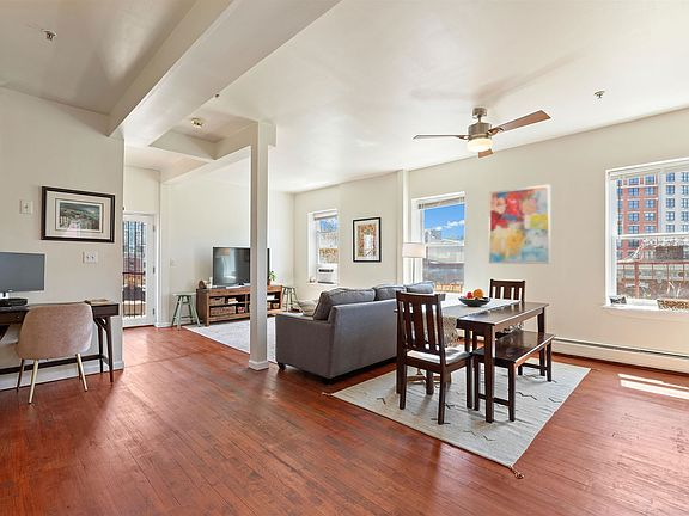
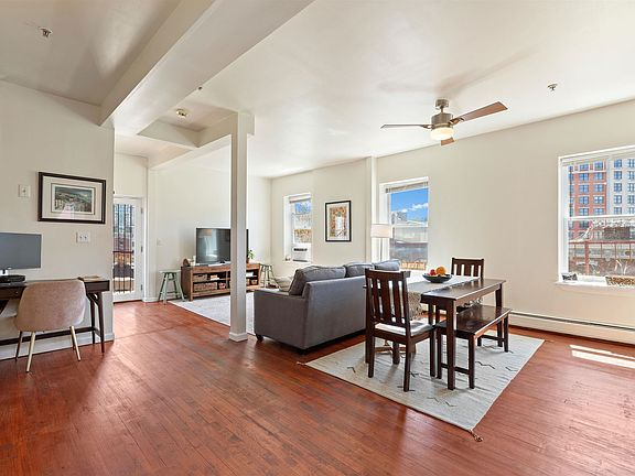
- wall art [488,183,551,265]
